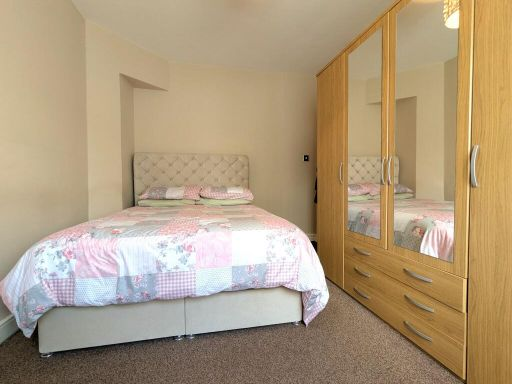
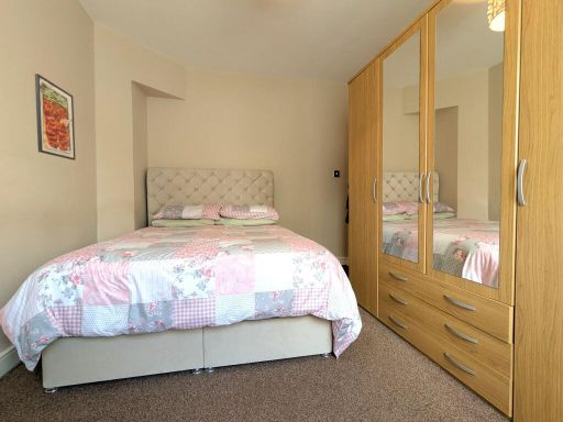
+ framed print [34,73,76,162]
